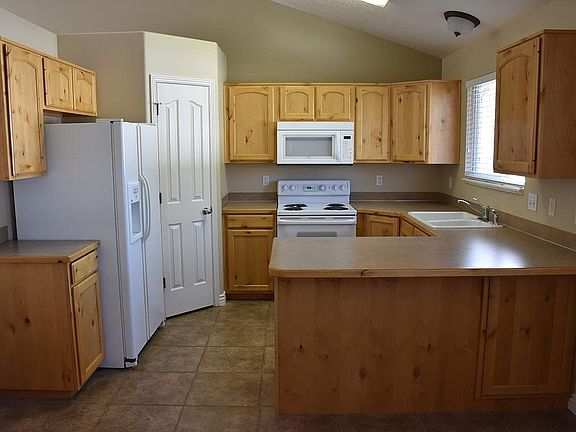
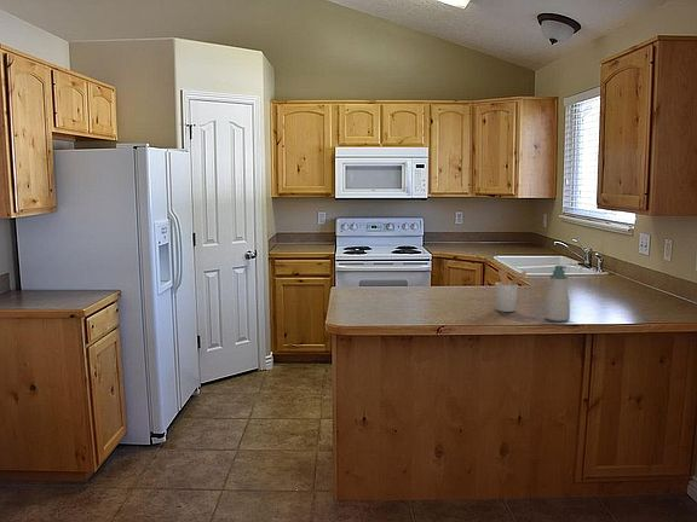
+ soap bottle [545,265,571,323]
+ utensil holder [494,268,528,313]
